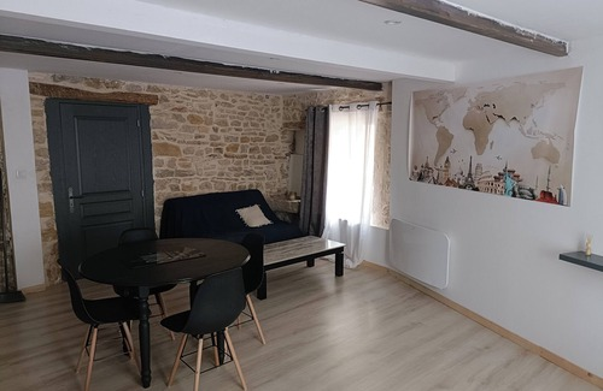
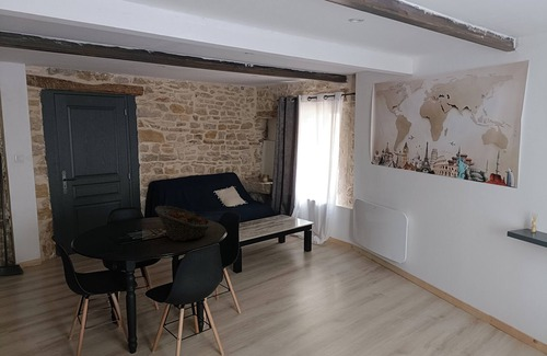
+ fruit basket [154,205,212,242]
